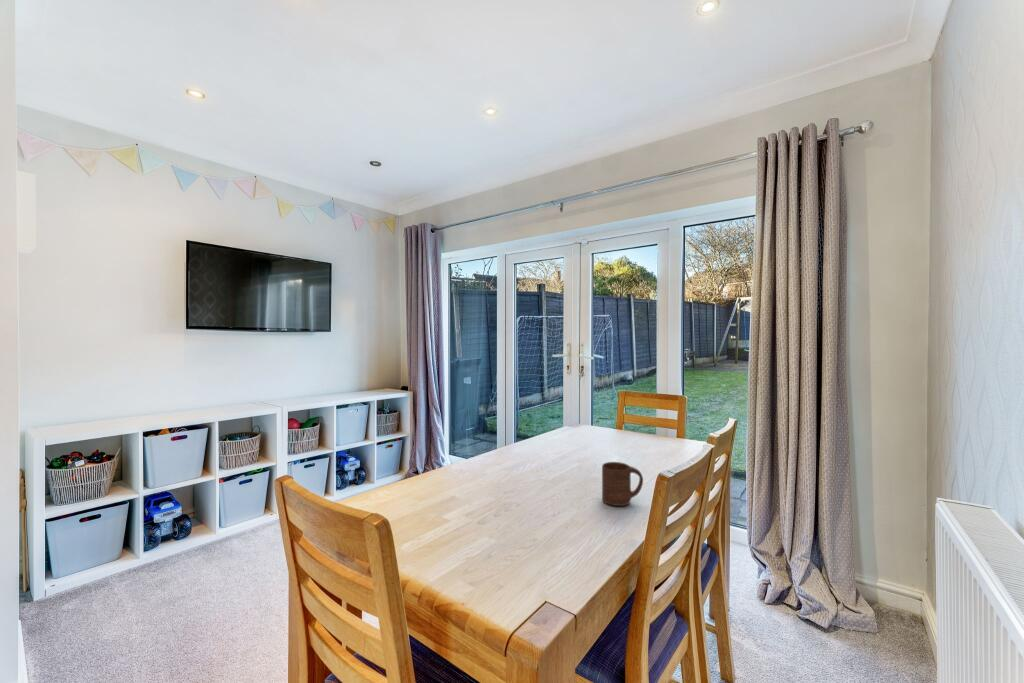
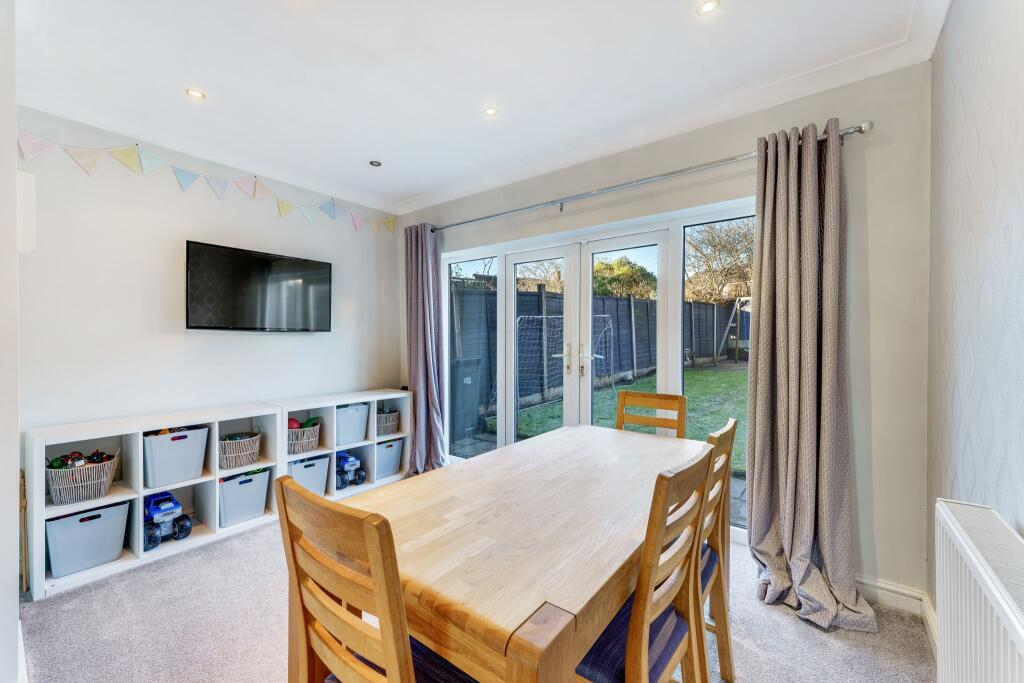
- cup [601,461,644,507]
